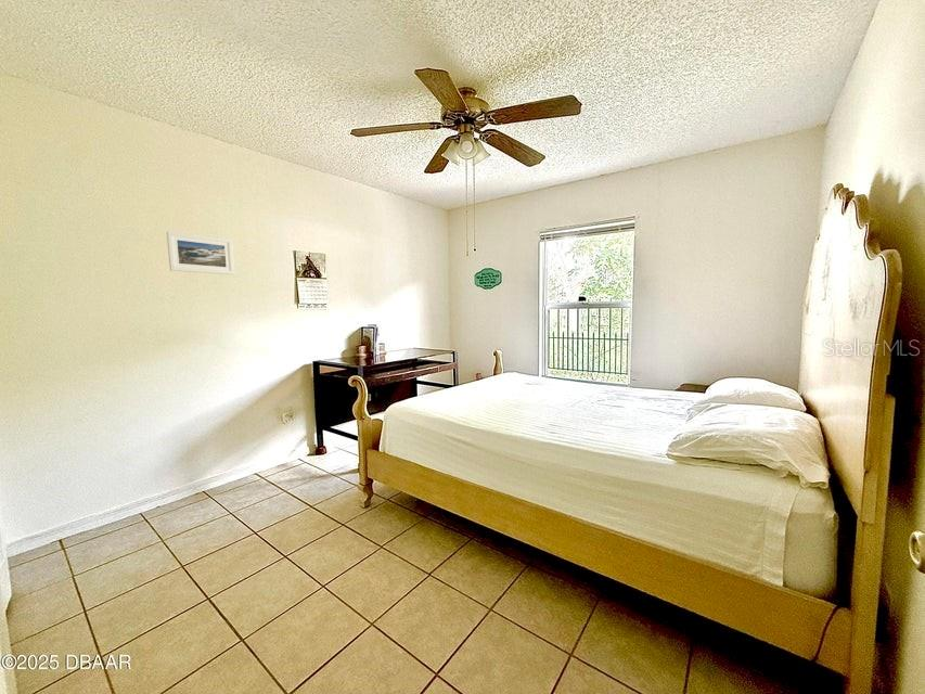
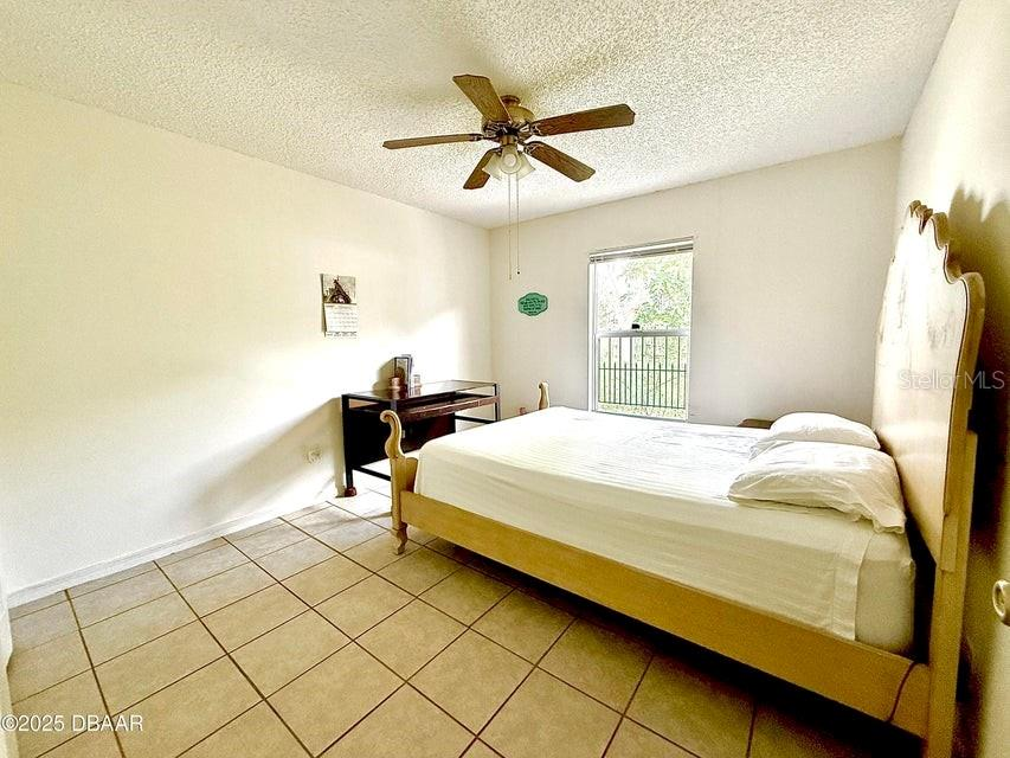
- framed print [166,230,235,275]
